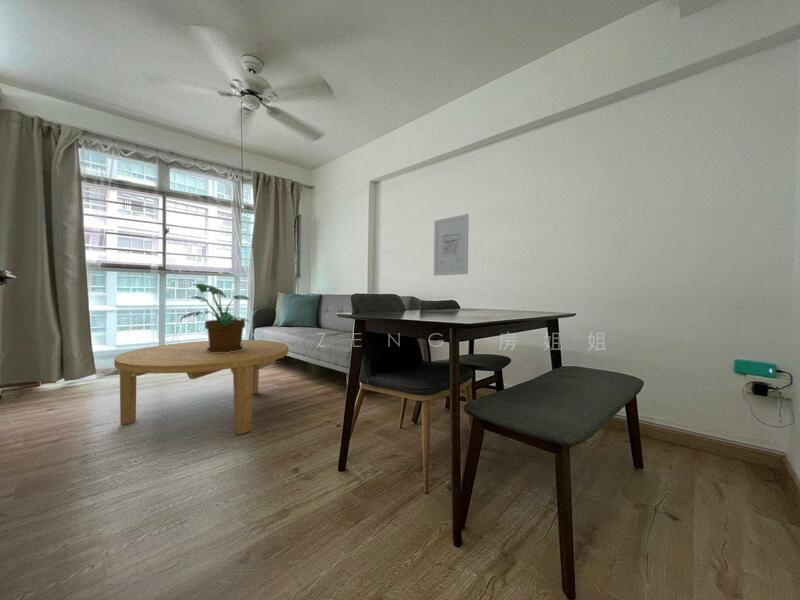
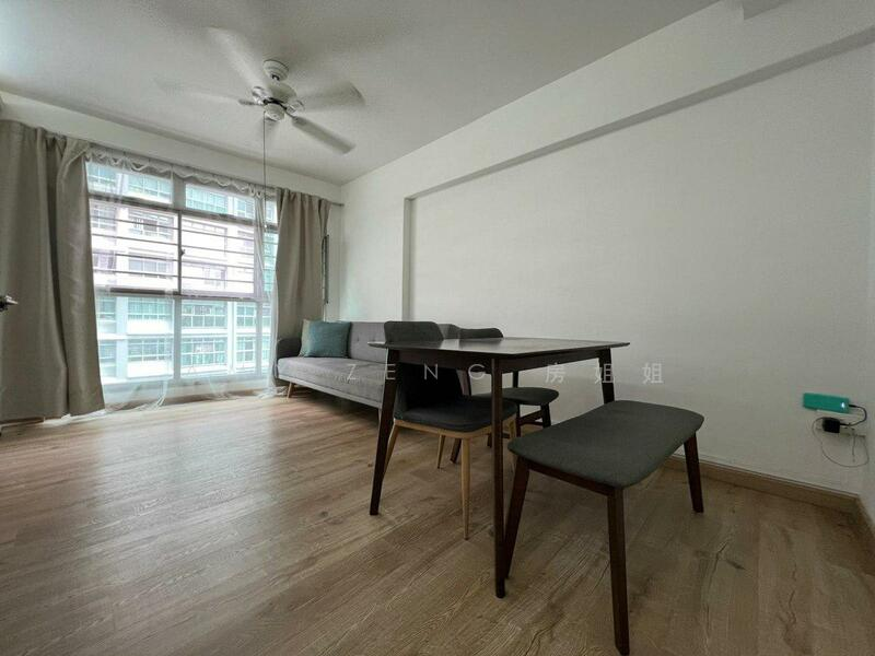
- potted plant [179,282,250,353]
- wall art [433,213,470,277]
- coffee table [113,339,289,436]
